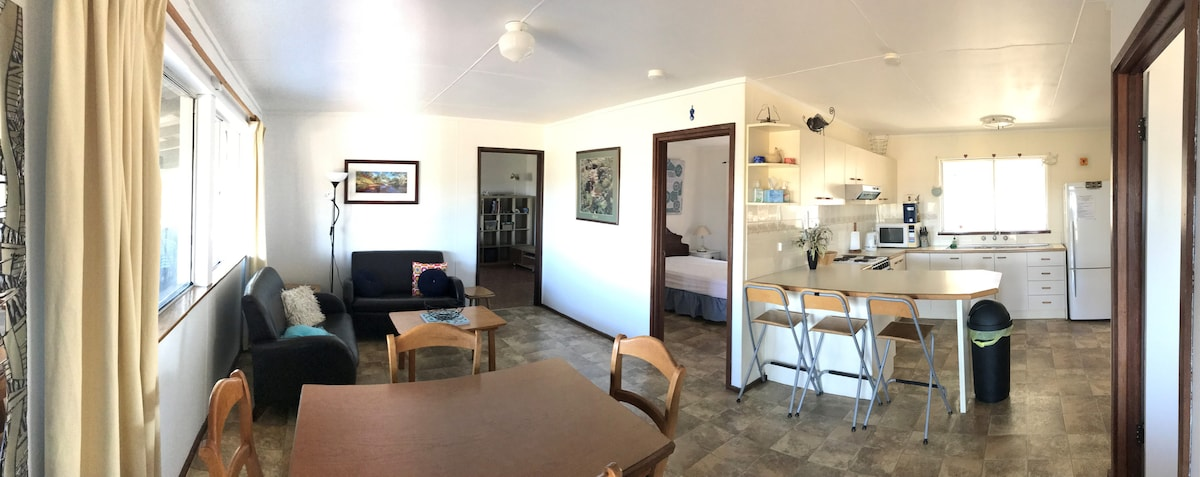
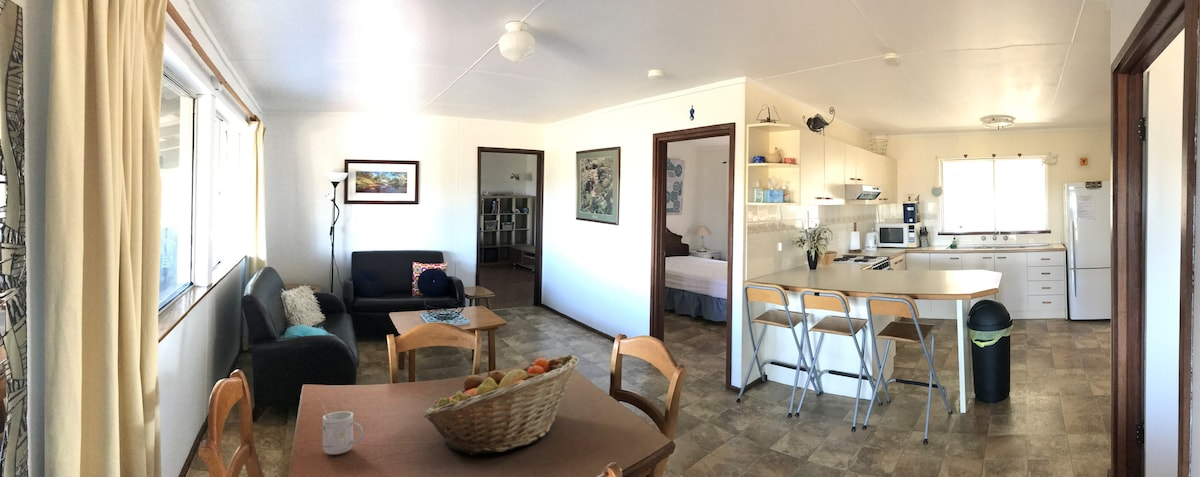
+ fruit basket [422,353,580,456]
+ mug [321,405,364,456]
